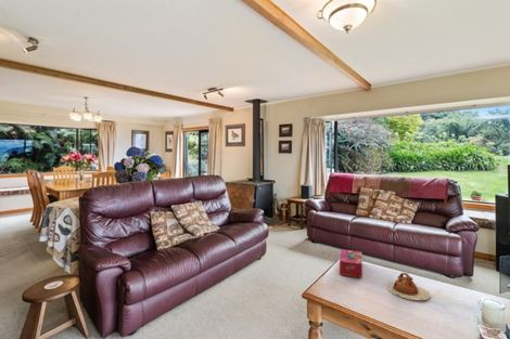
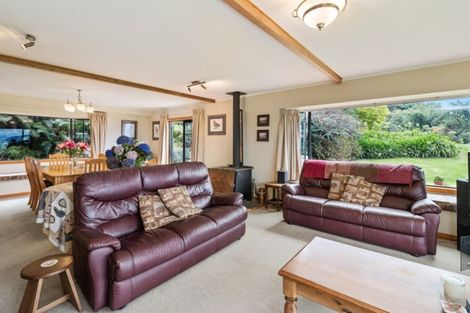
- tissue box [339,248,364,279]
- teapot [385,272,431,301]
